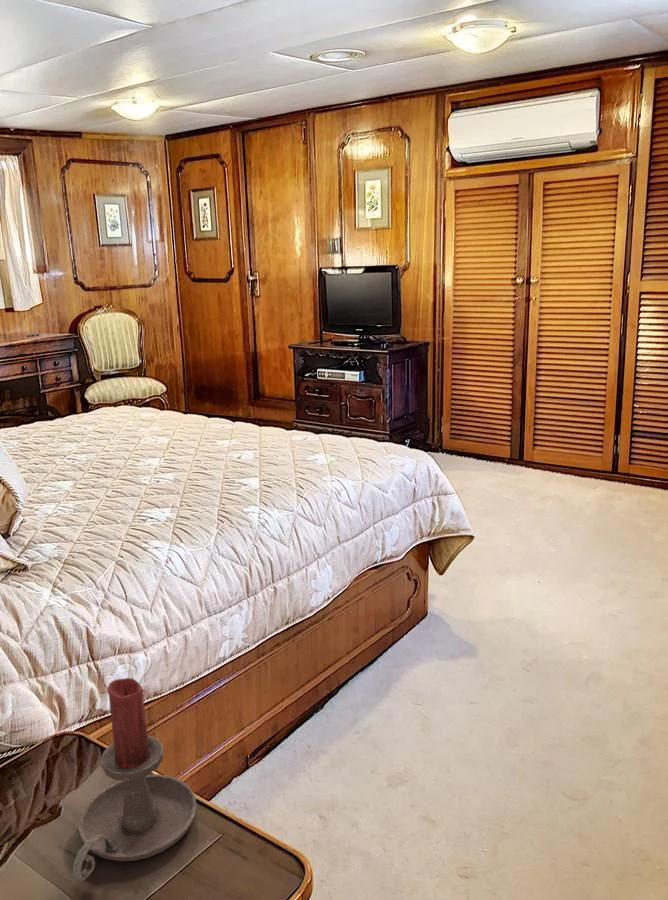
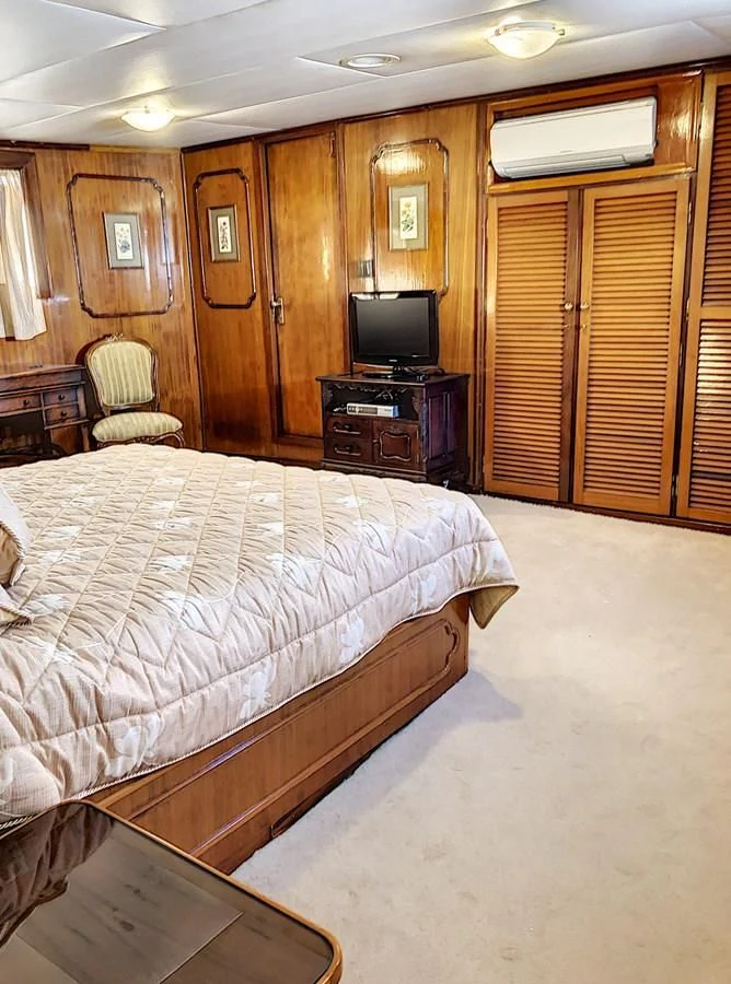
- candle holder [72,677,197,882]
